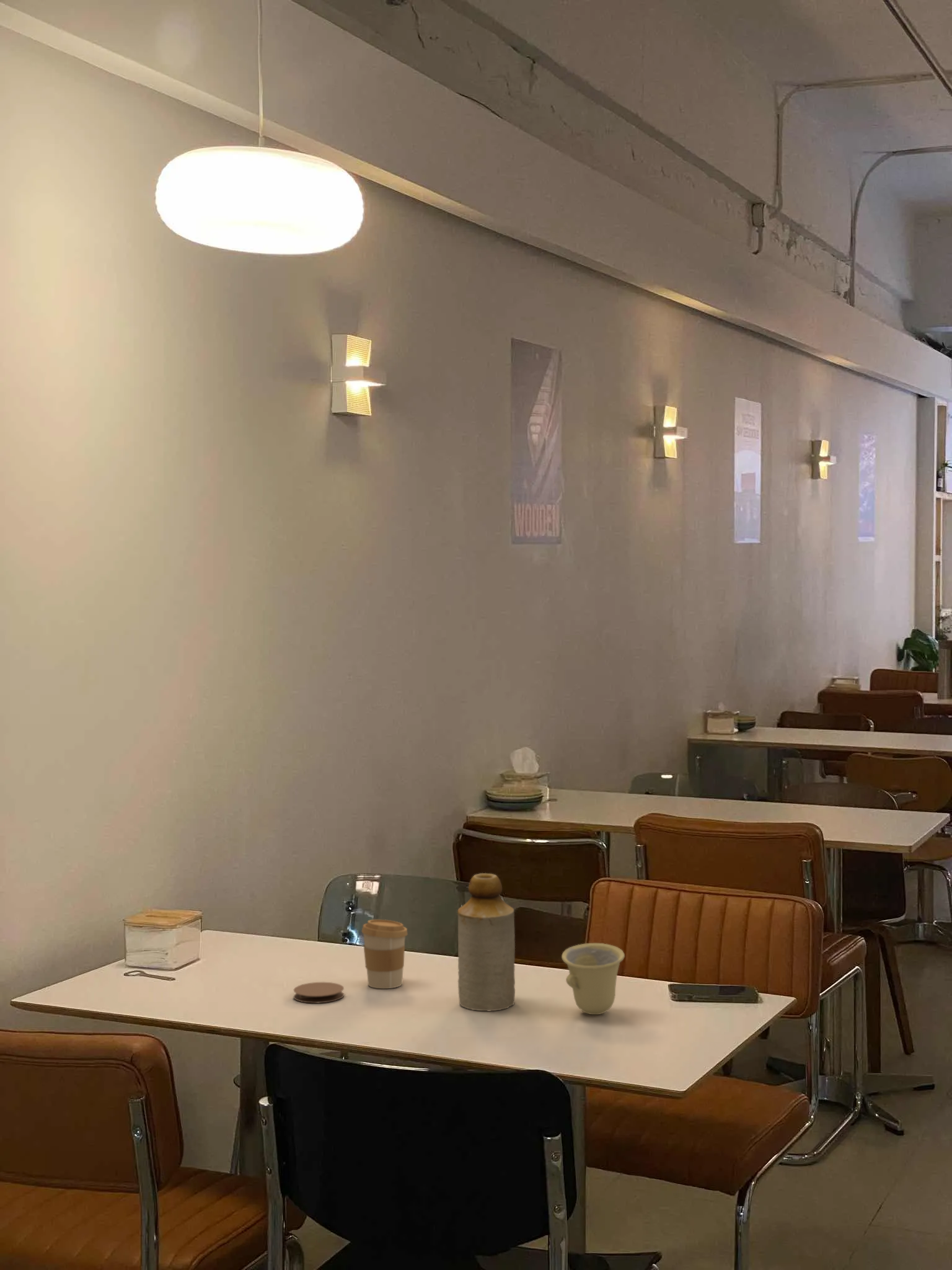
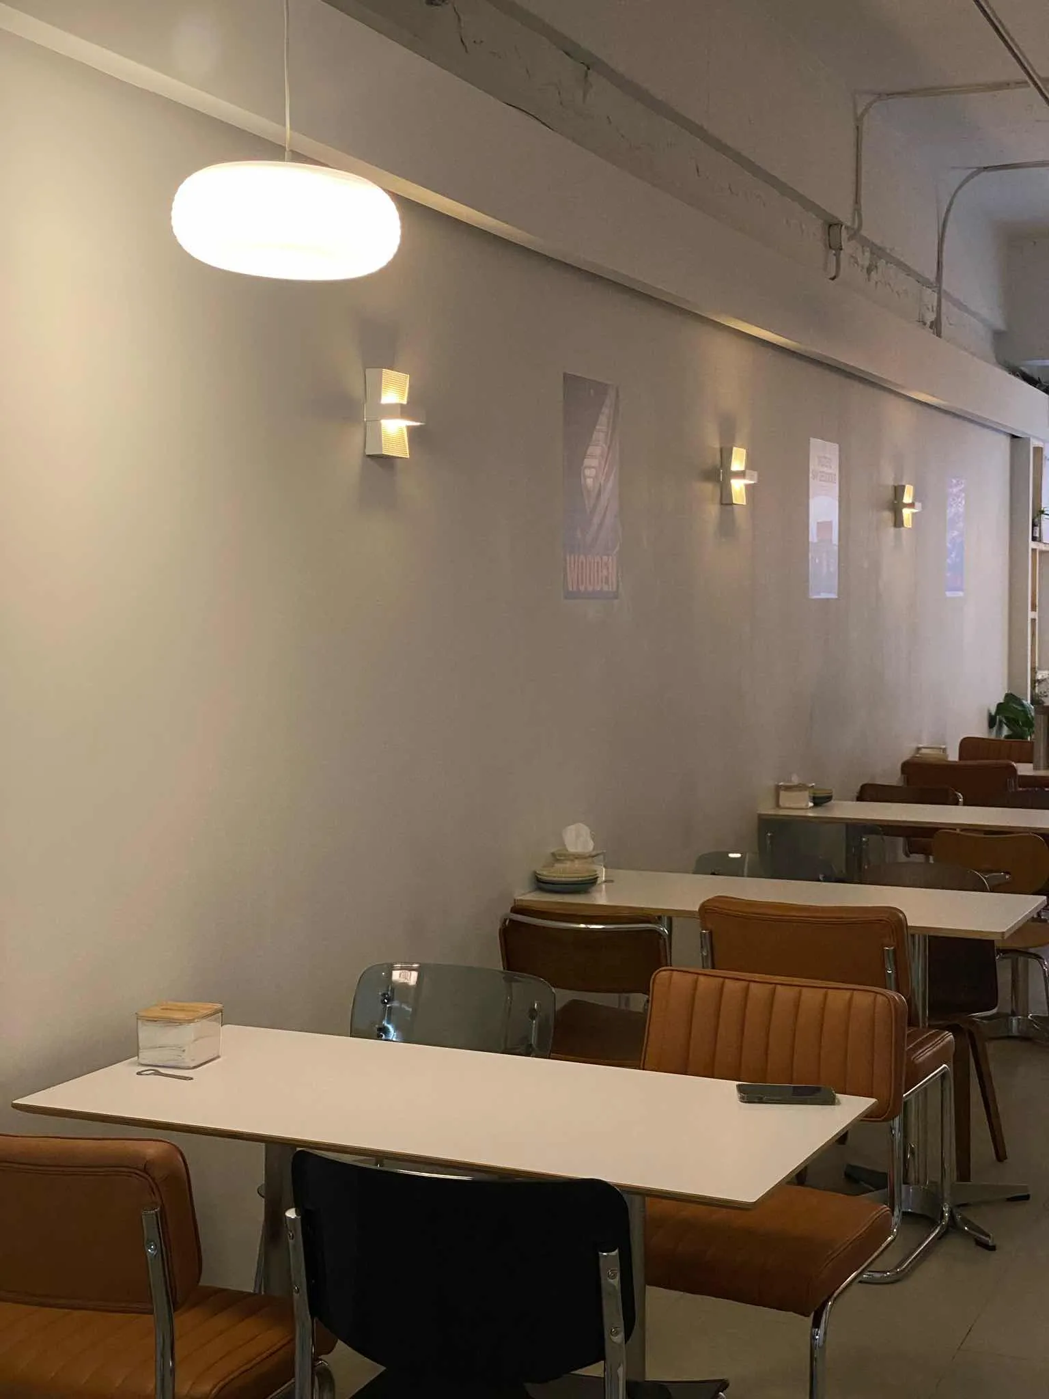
- cup [561,943,625,1015]
- coaster [293,982,345,1004]
- bottle [457,873,516,1011]
- coffee cup [361,919,408,989]
